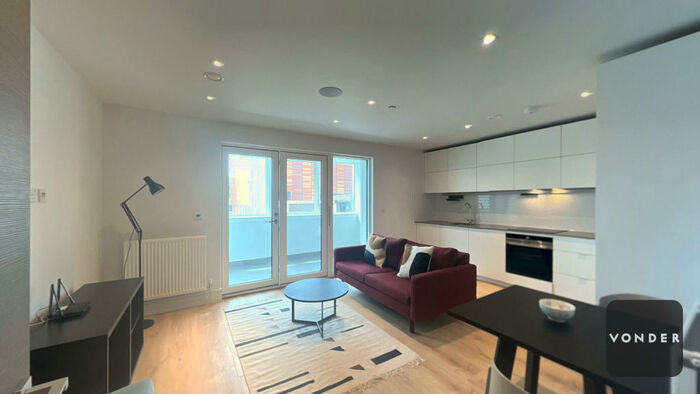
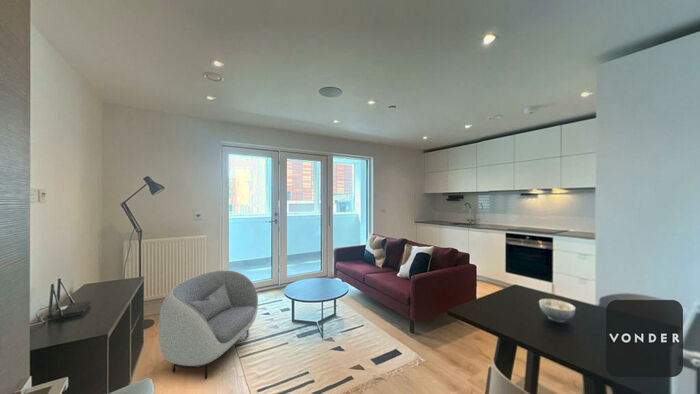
+ armchair [158,269,259,380]
